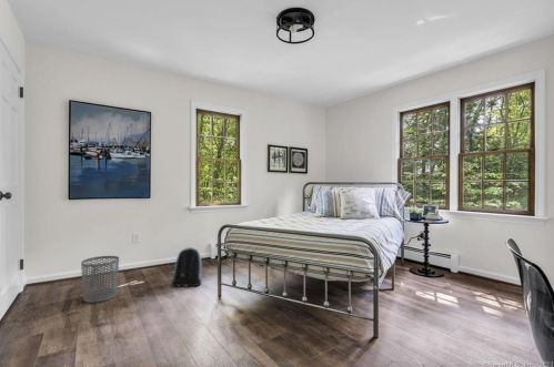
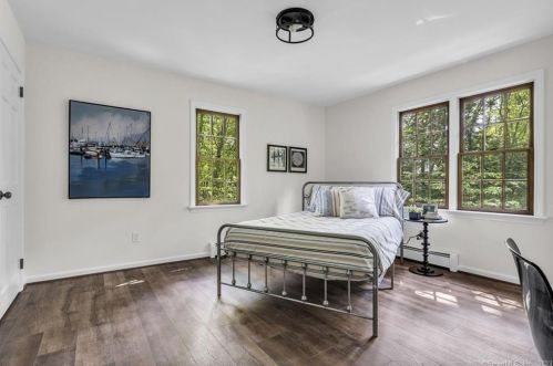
- waste bin [80,255,120,304]
- backpack [170,246,203,287]
